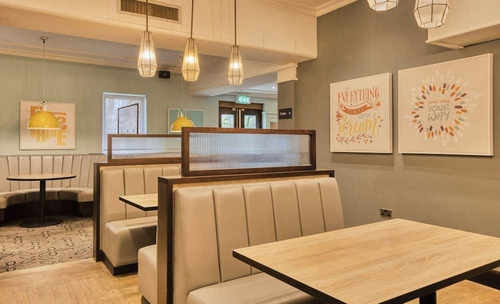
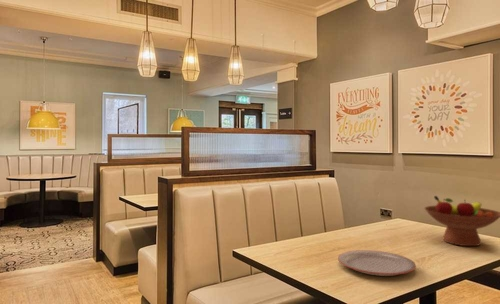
+ fruit bowl [423,195,500,247]
+ plate [337,249,417,277]
